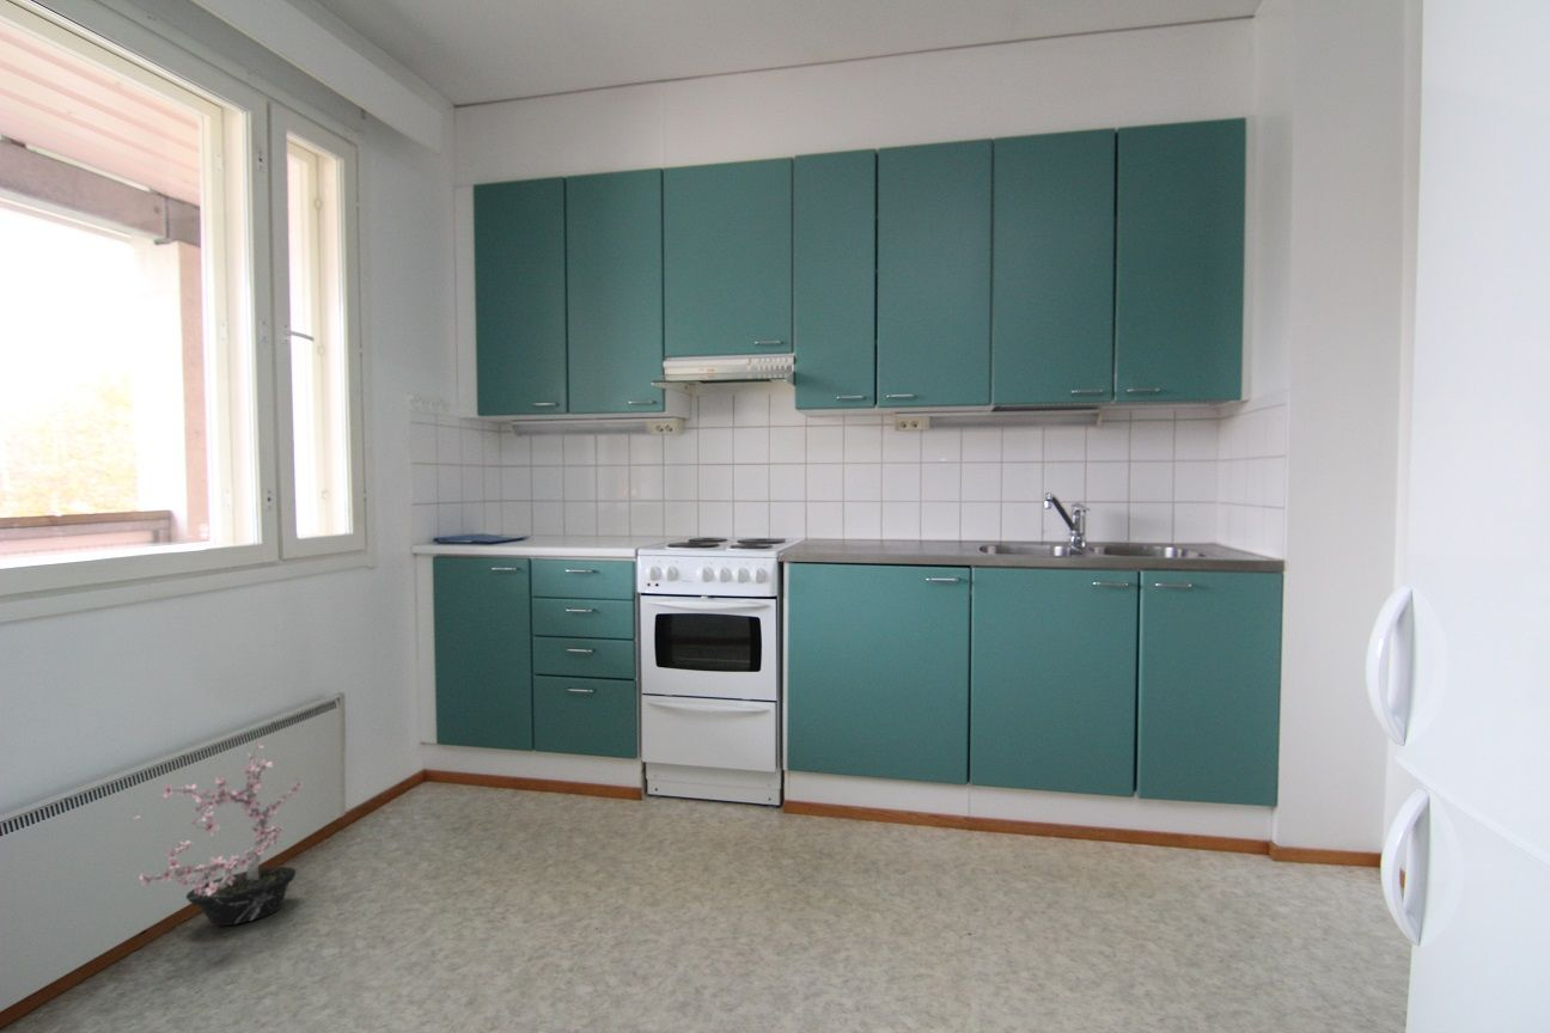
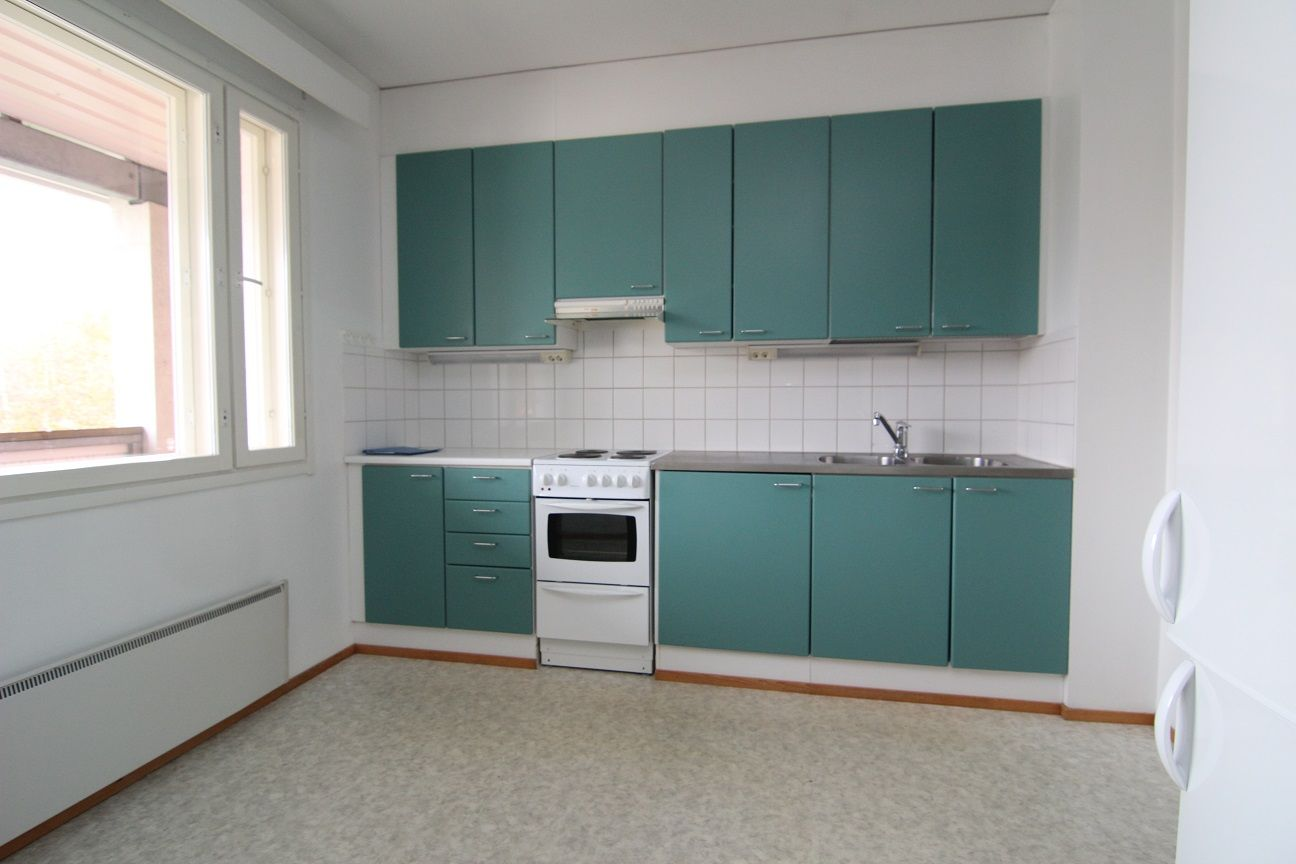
- potted plant [129,740,304,927]
